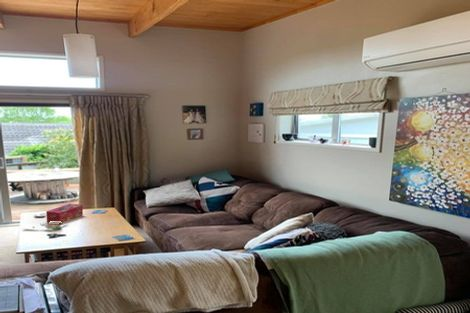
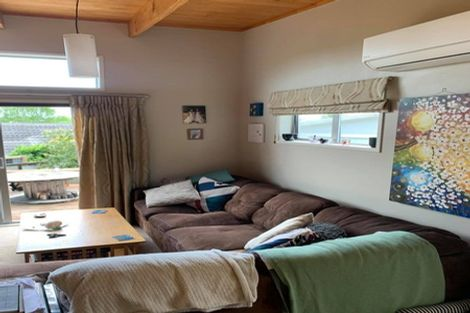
- tissue box [45,203,84,223]
